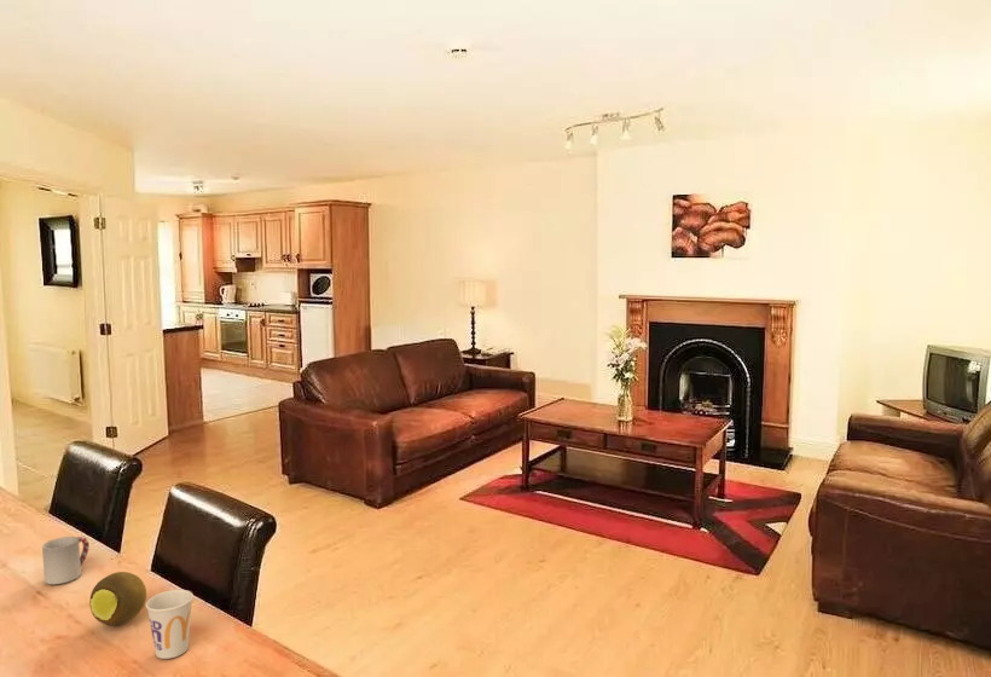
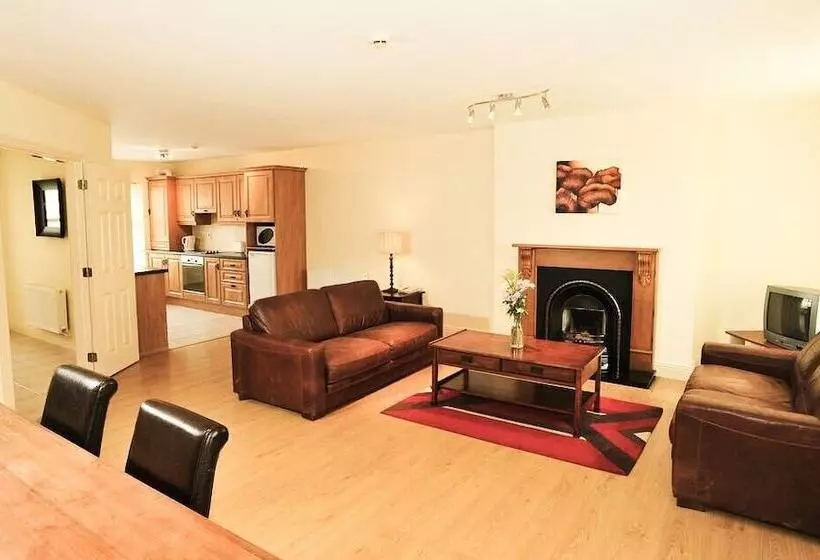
- cup [41,536,91,585]
- cup [145,589,195,660]
- fruit [88,571,147,627]
